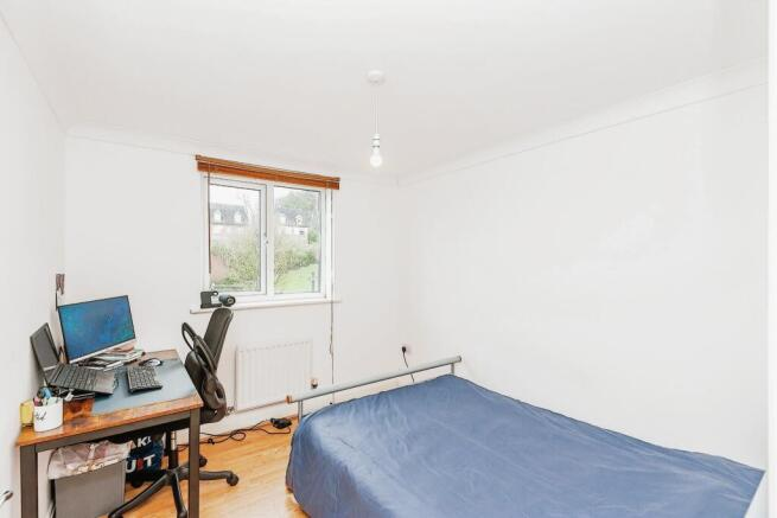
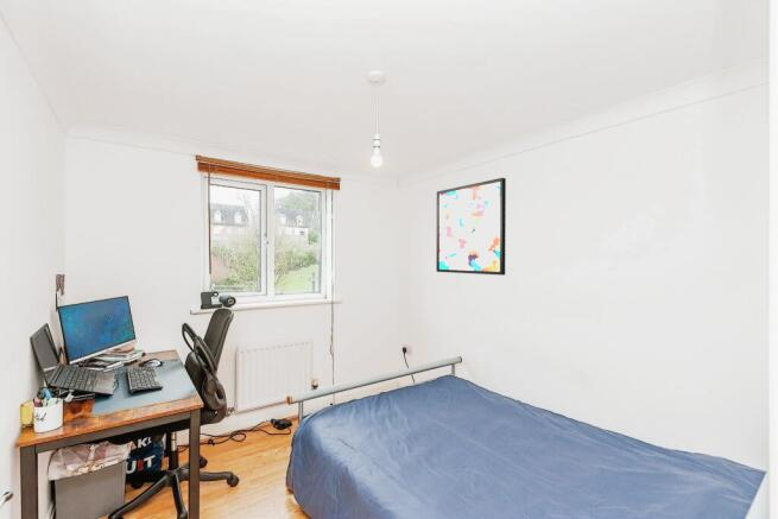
+ wall art [435,177,507,277]
